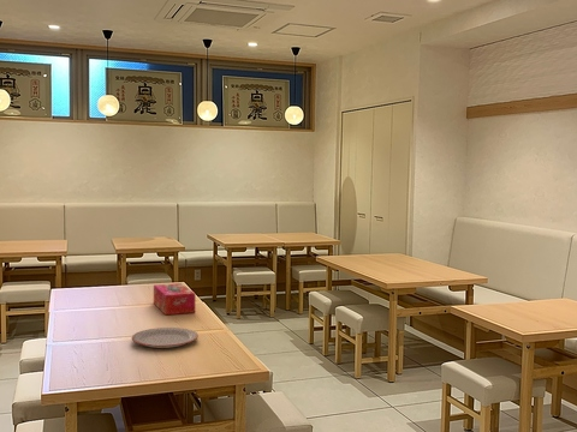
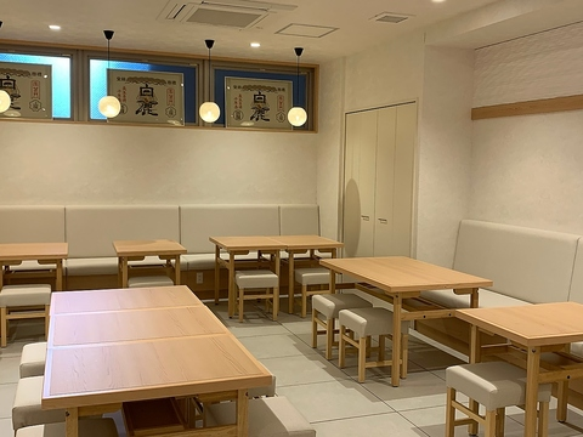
- plate [131,326,200,349]
- tissue box [153,282,196,316]
